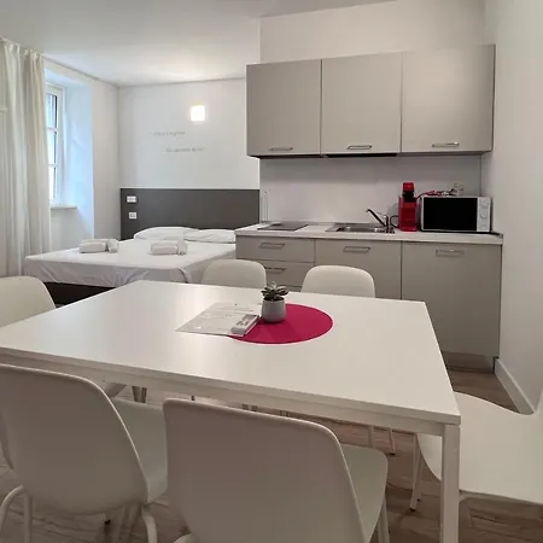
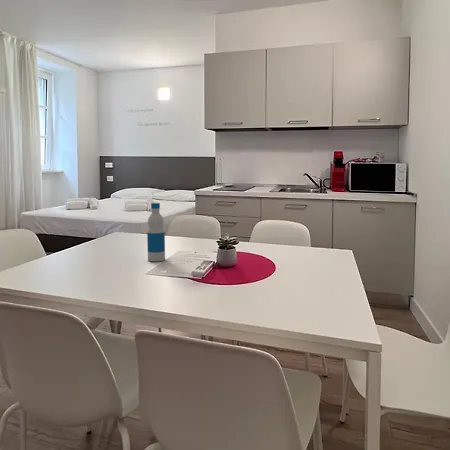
+ bottle [146,202,166,262]
